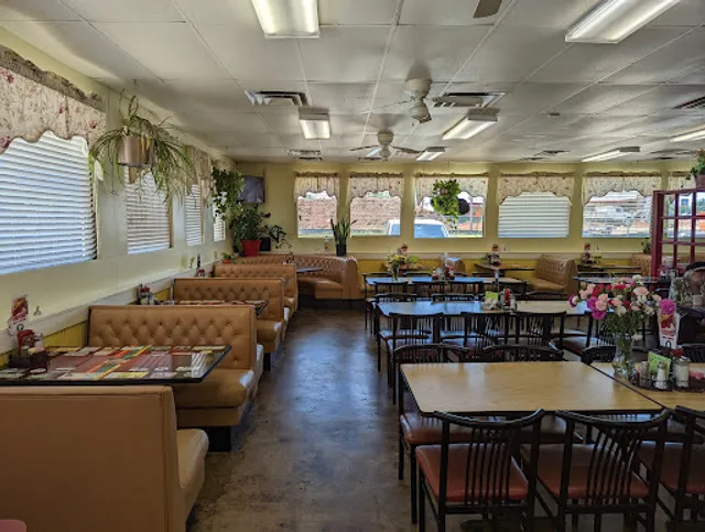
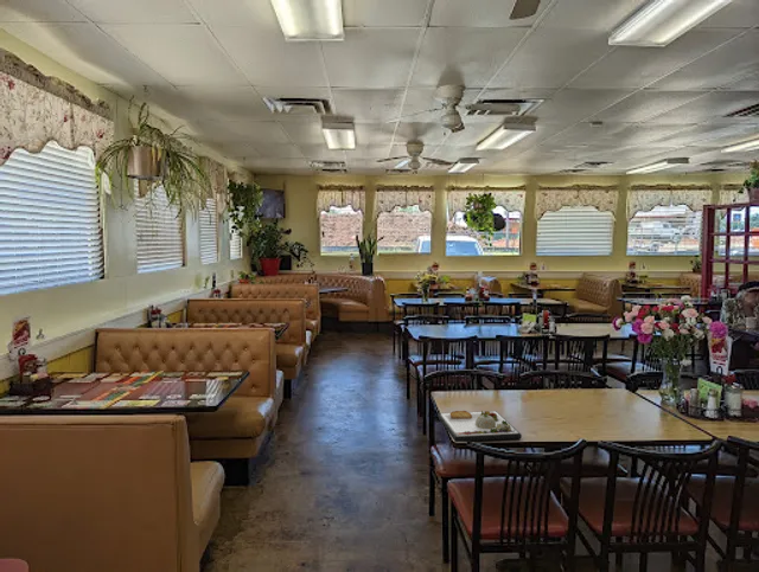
+ dinner plate [436,410,523,443]
